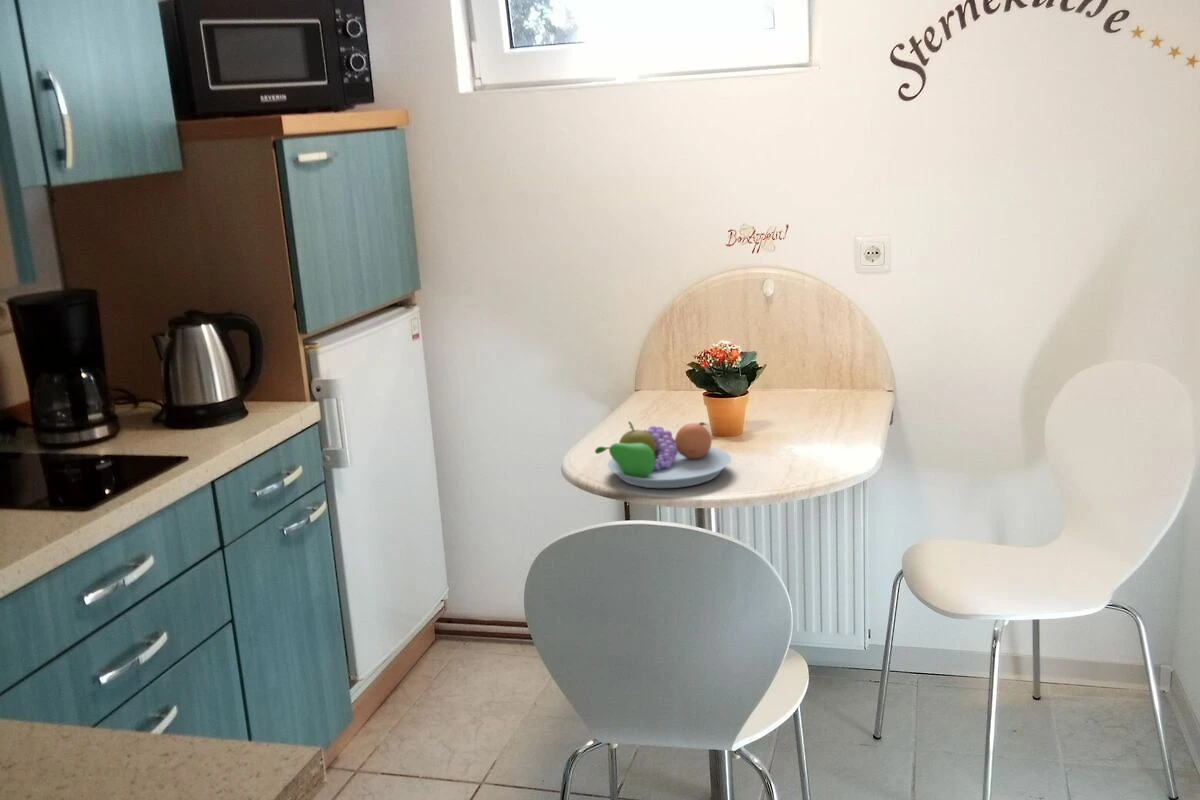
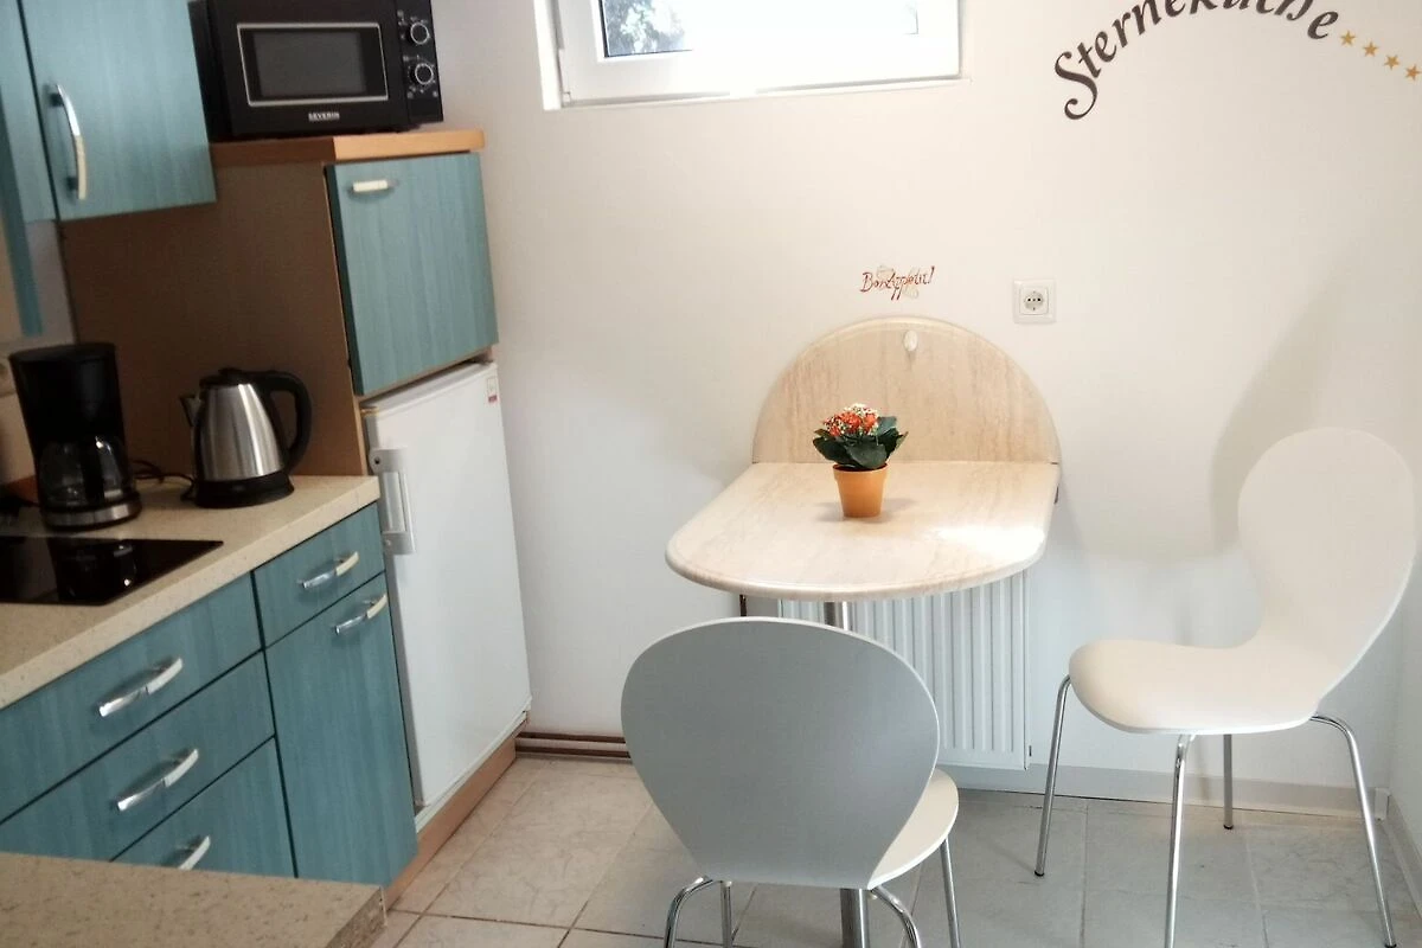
- fruit bowl [594,420,732,489]
